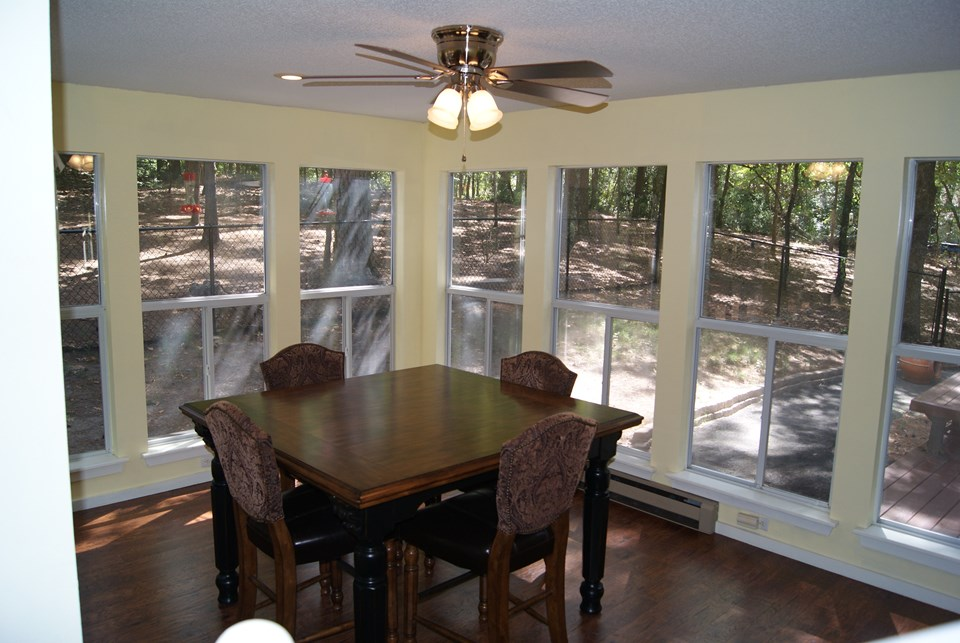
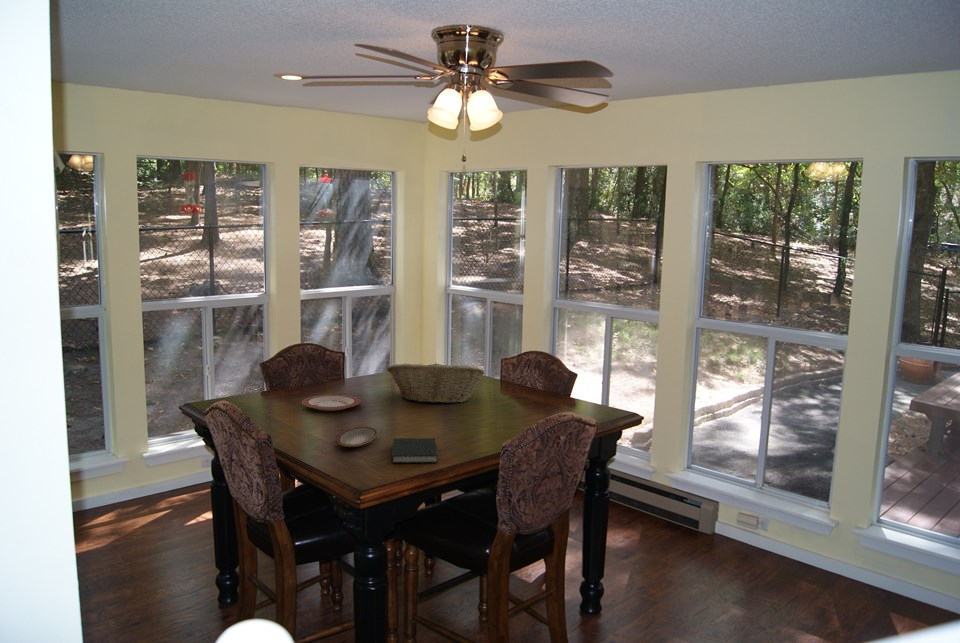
+ plate [336,426,378,448]
+ fruit basket [386,363,486,404]
+ book [391,437,439,464]
+ plate [301,394,361,412]
